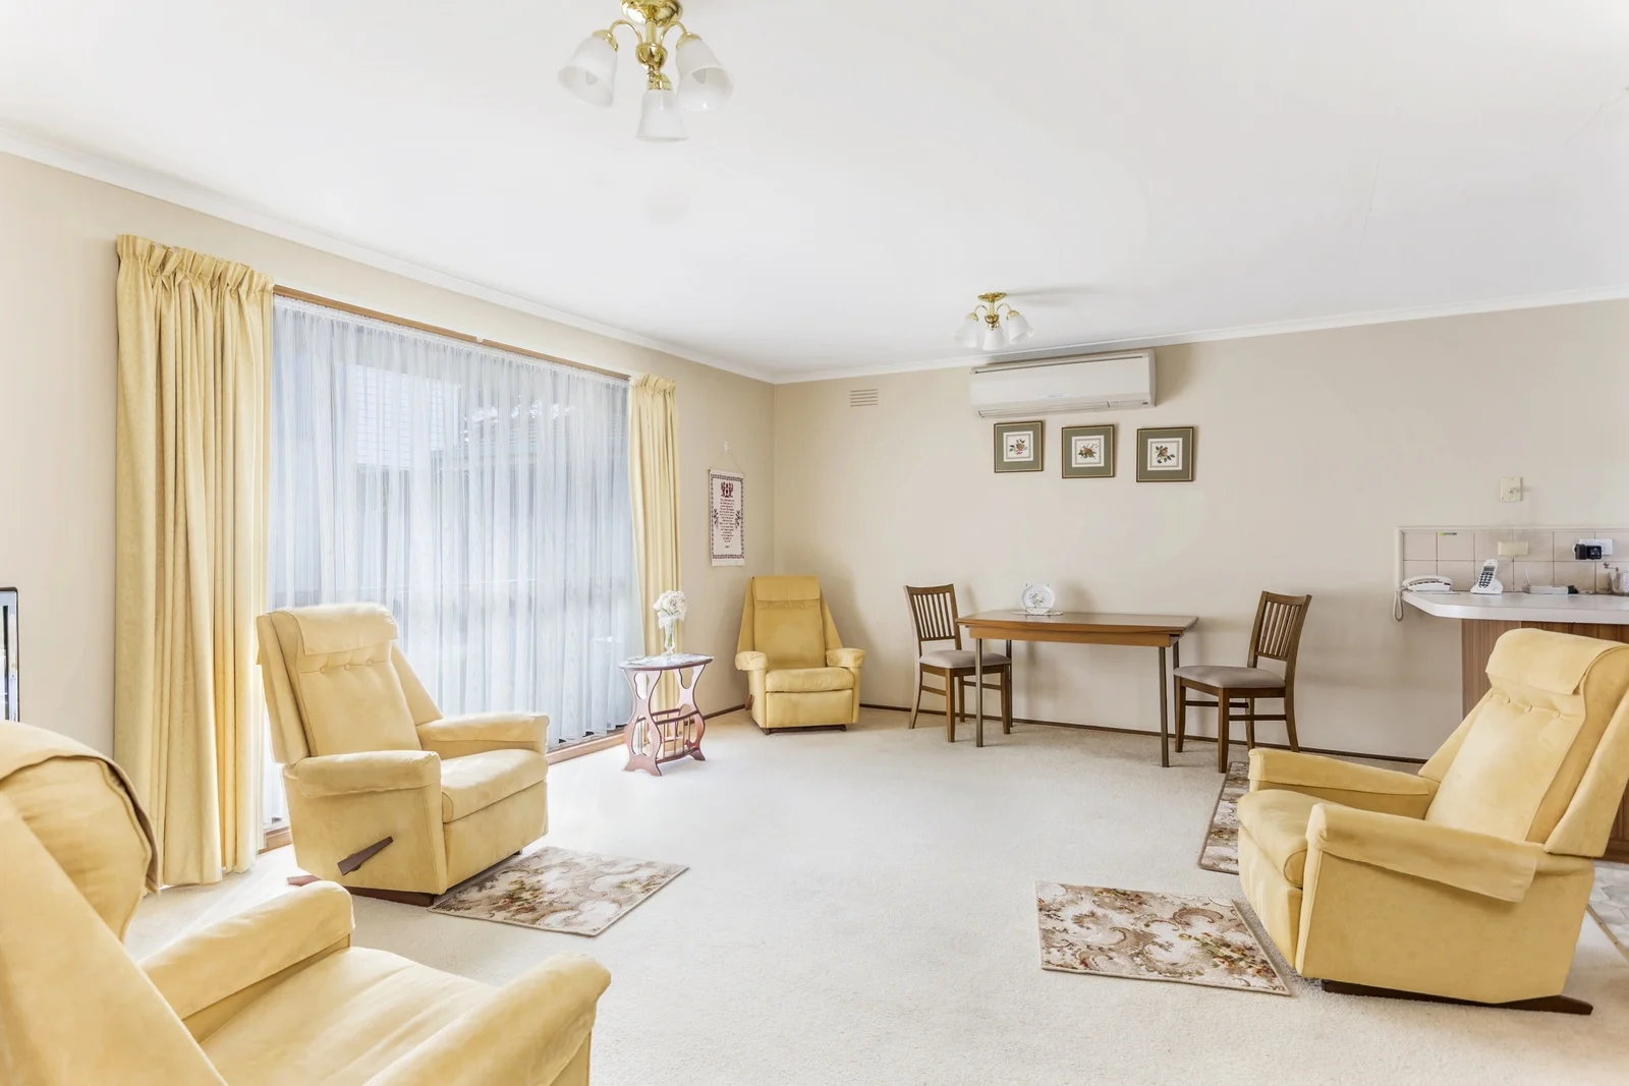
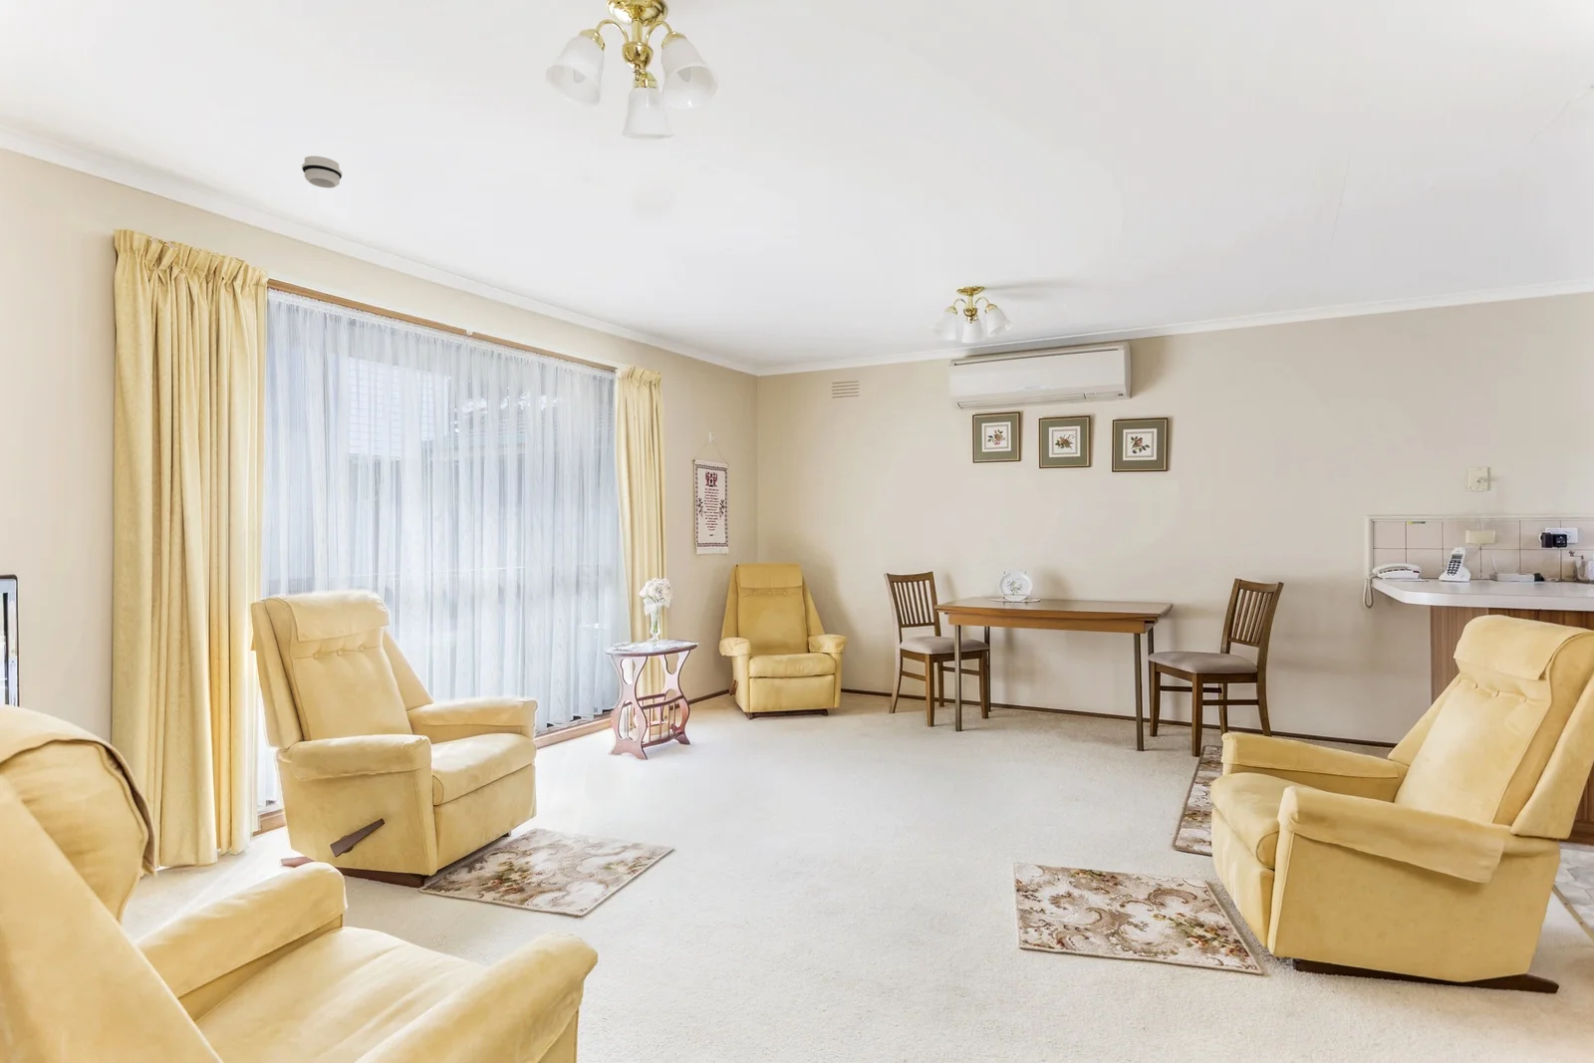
+ smoke detector [301,155,343,190]
